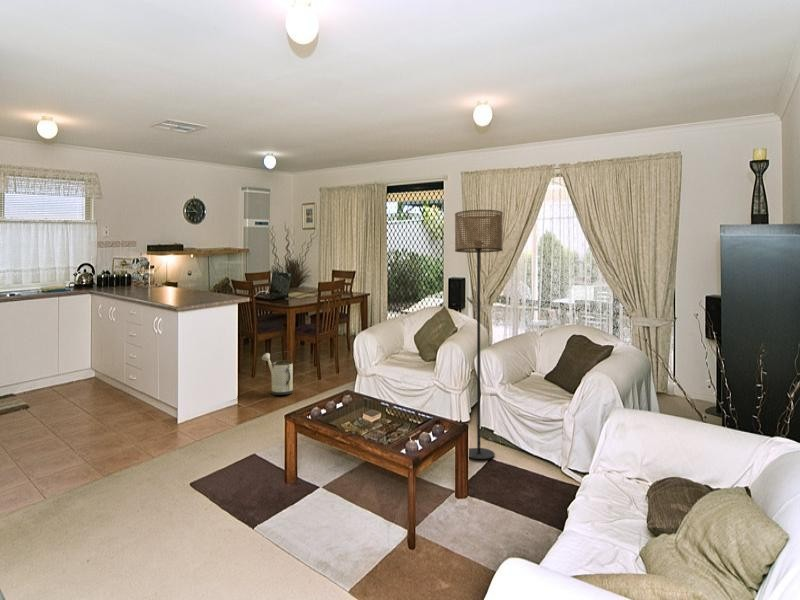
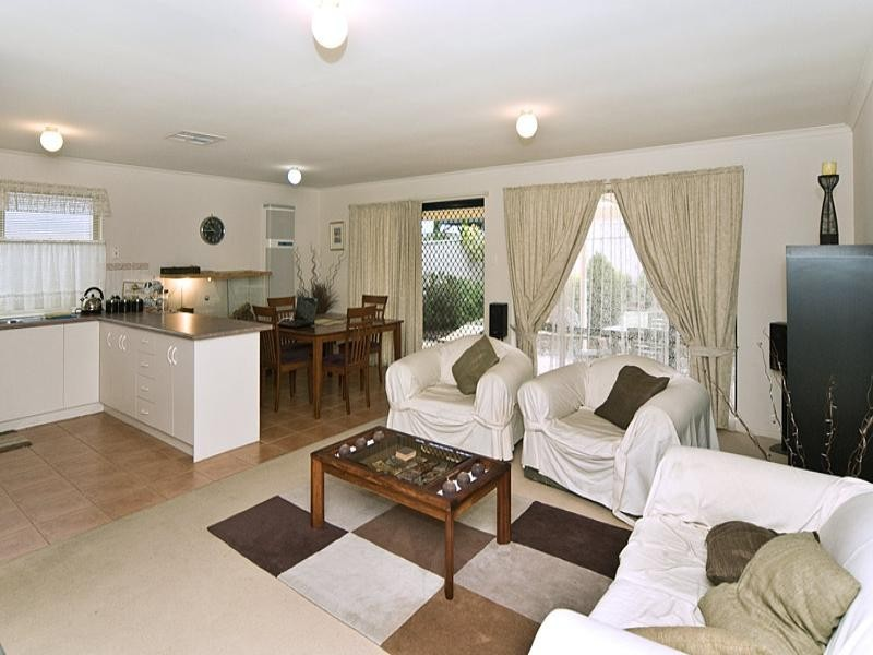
- floor lamp [454,209,504,460]
- watering can [261,350,294,396]
